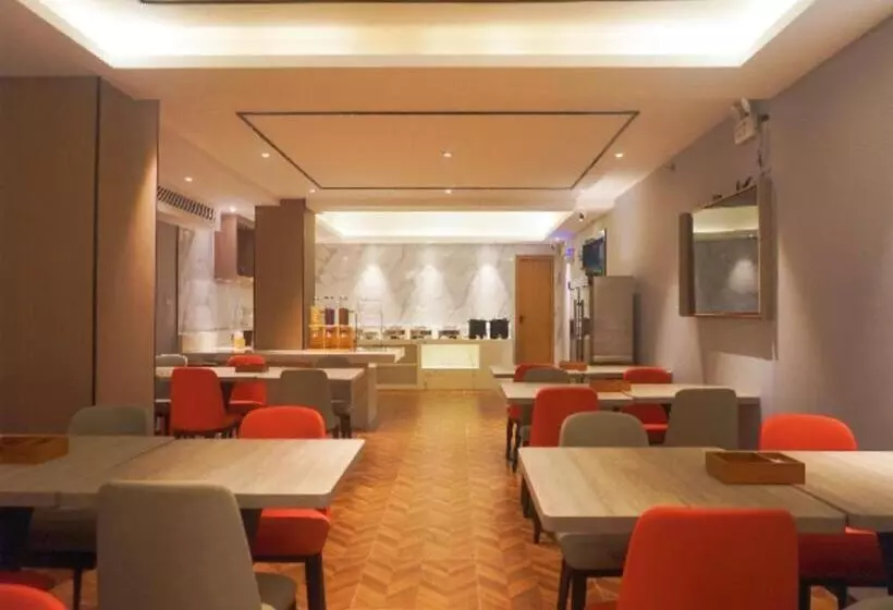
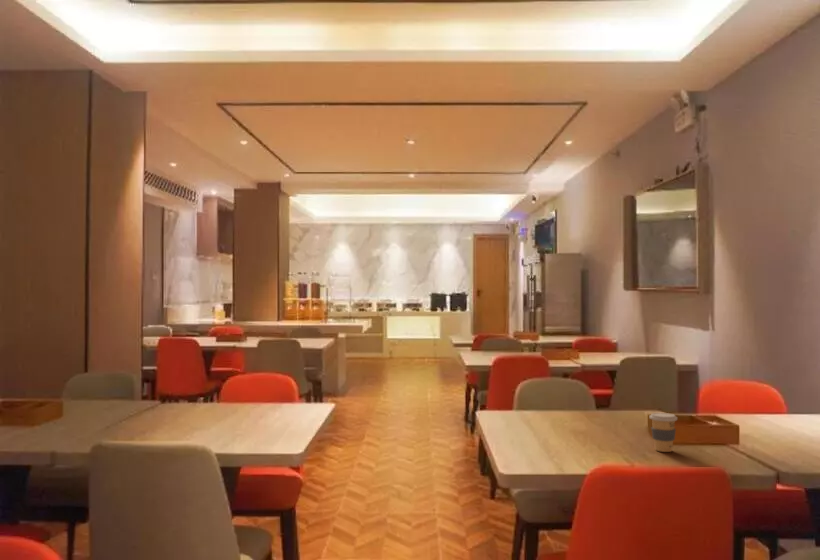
+ coffee cup [648,412,678,453]
